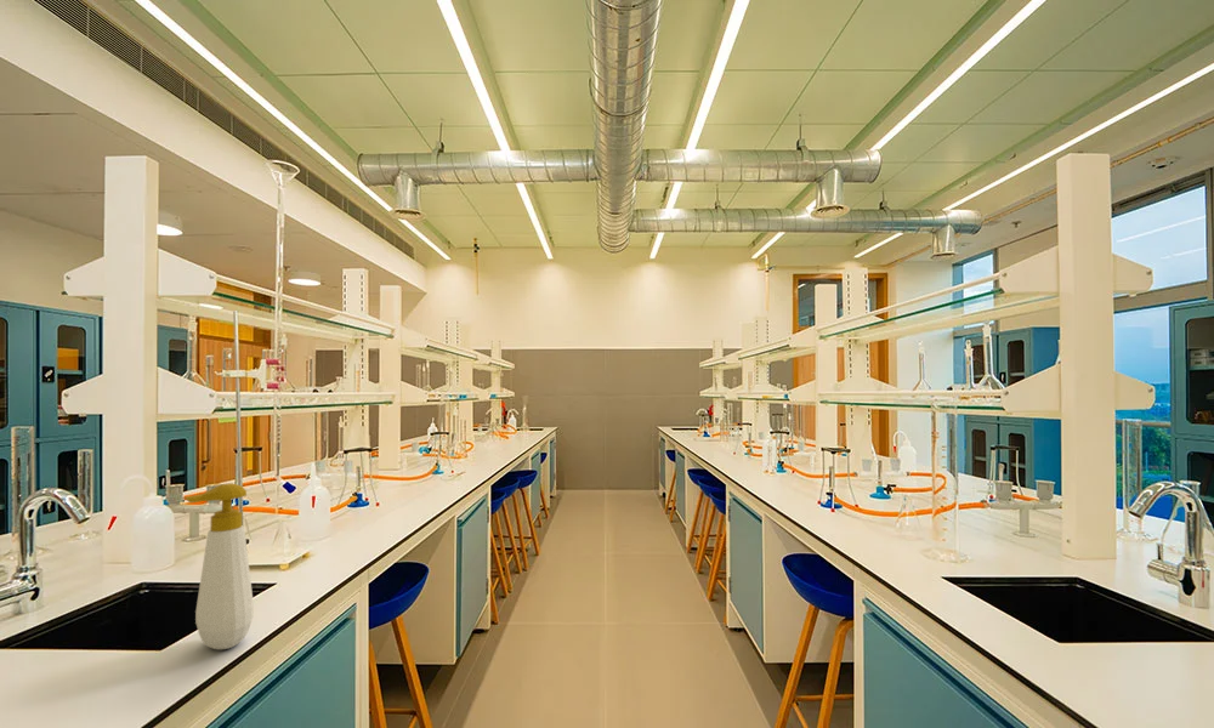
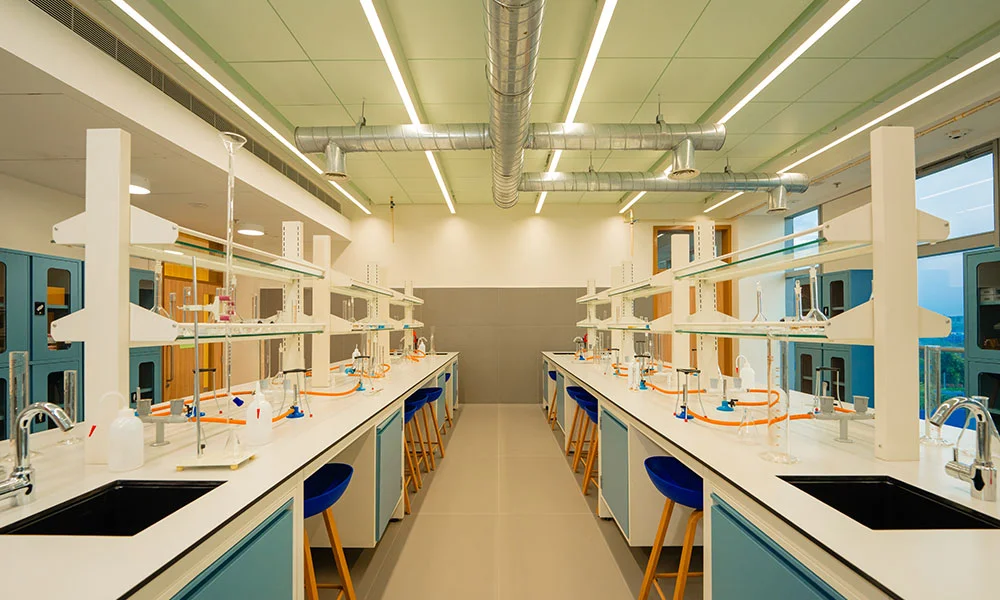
- soap bottle [183,482,255,650]
